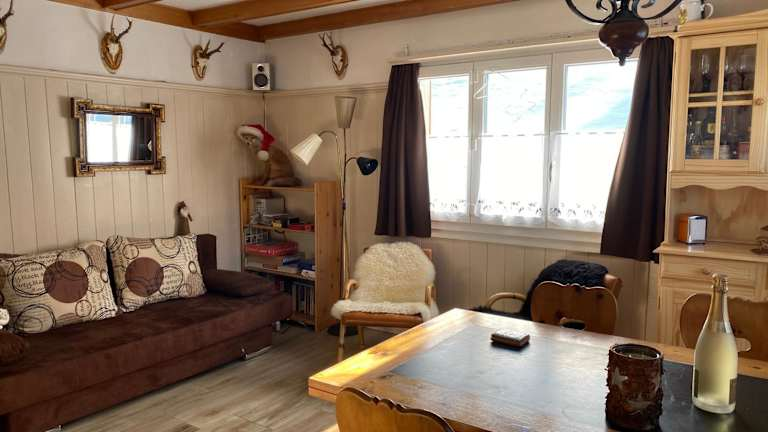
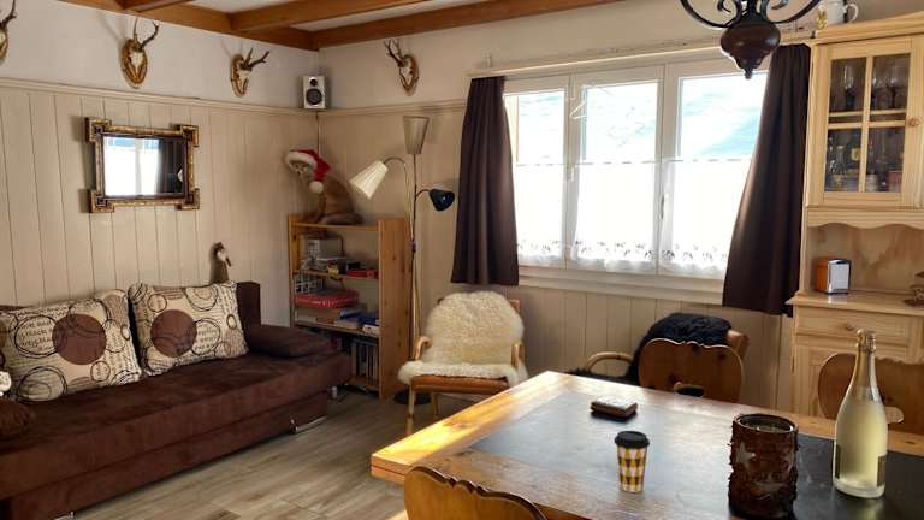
+ coffee cup [612,430,651,494]
